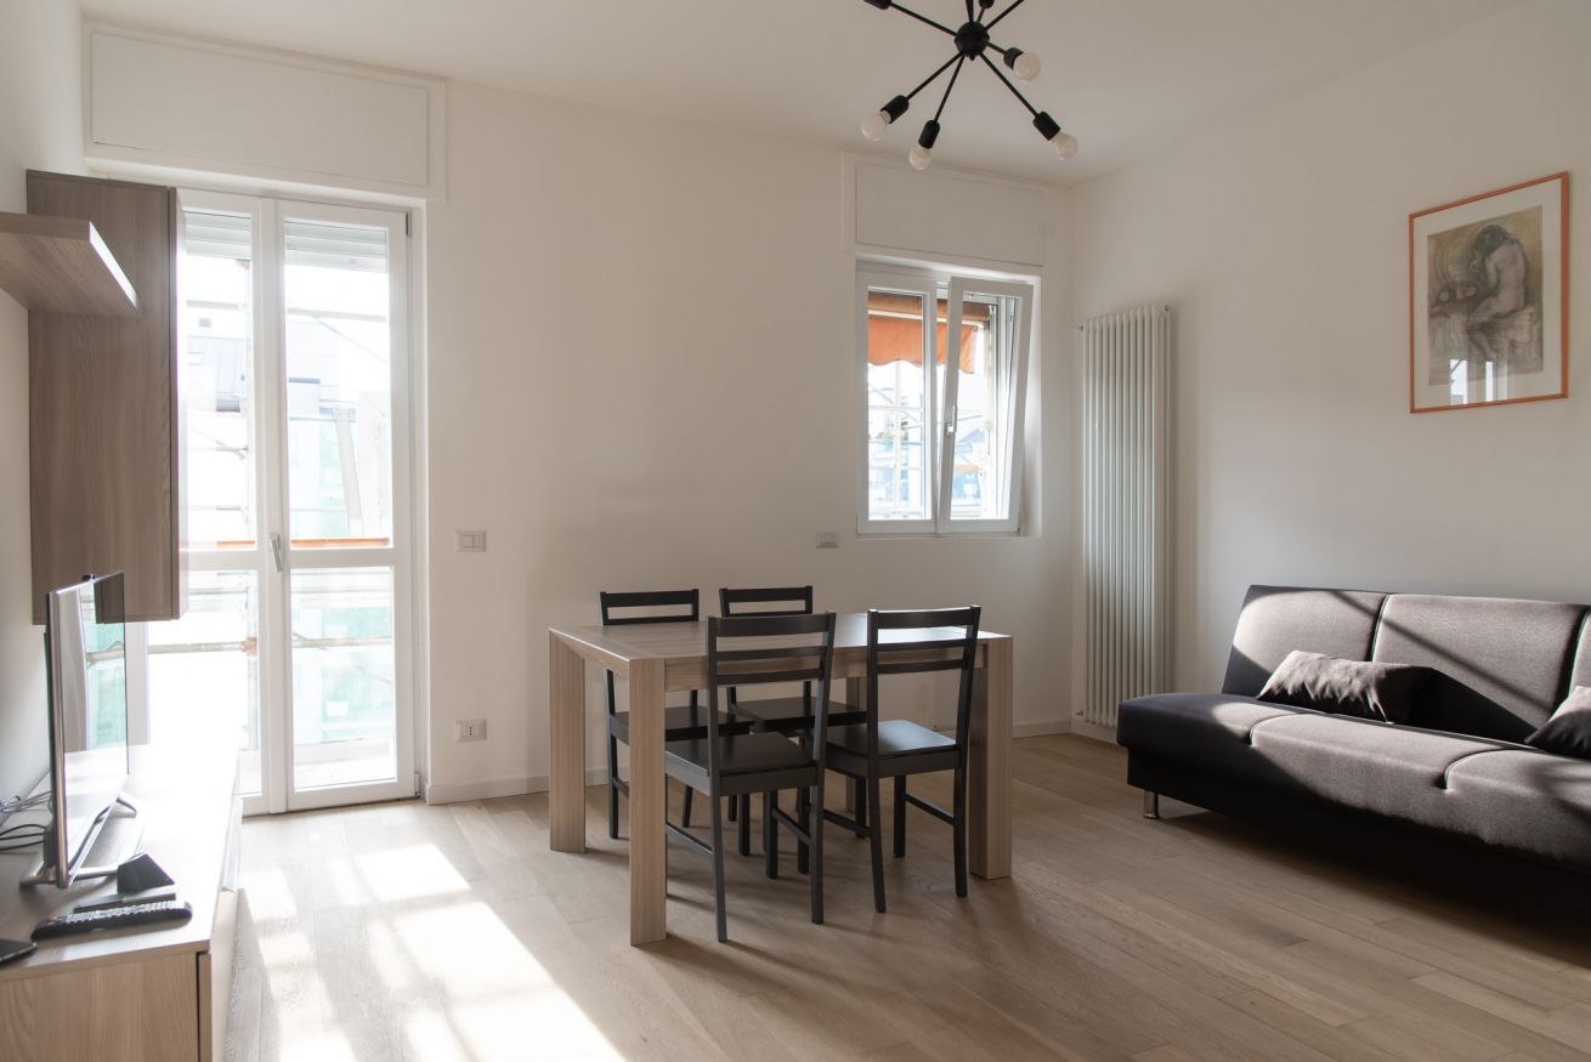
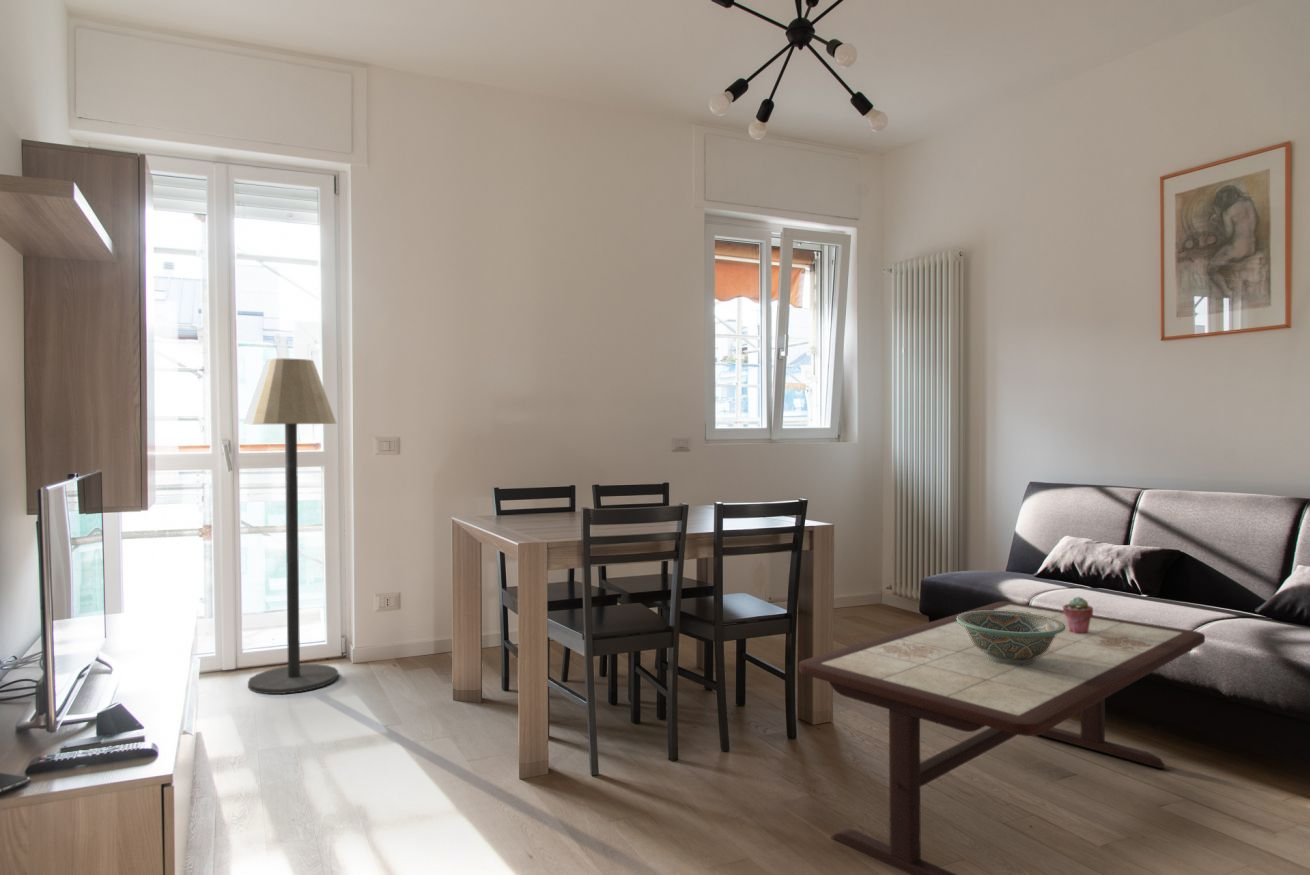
+ floor lamp [242,357,339,695]
+ potted succulent [1062,595,1094,634]
+ decorative bowl [956,610,1066,665]
+ coffee table [798,600,1206,875]
